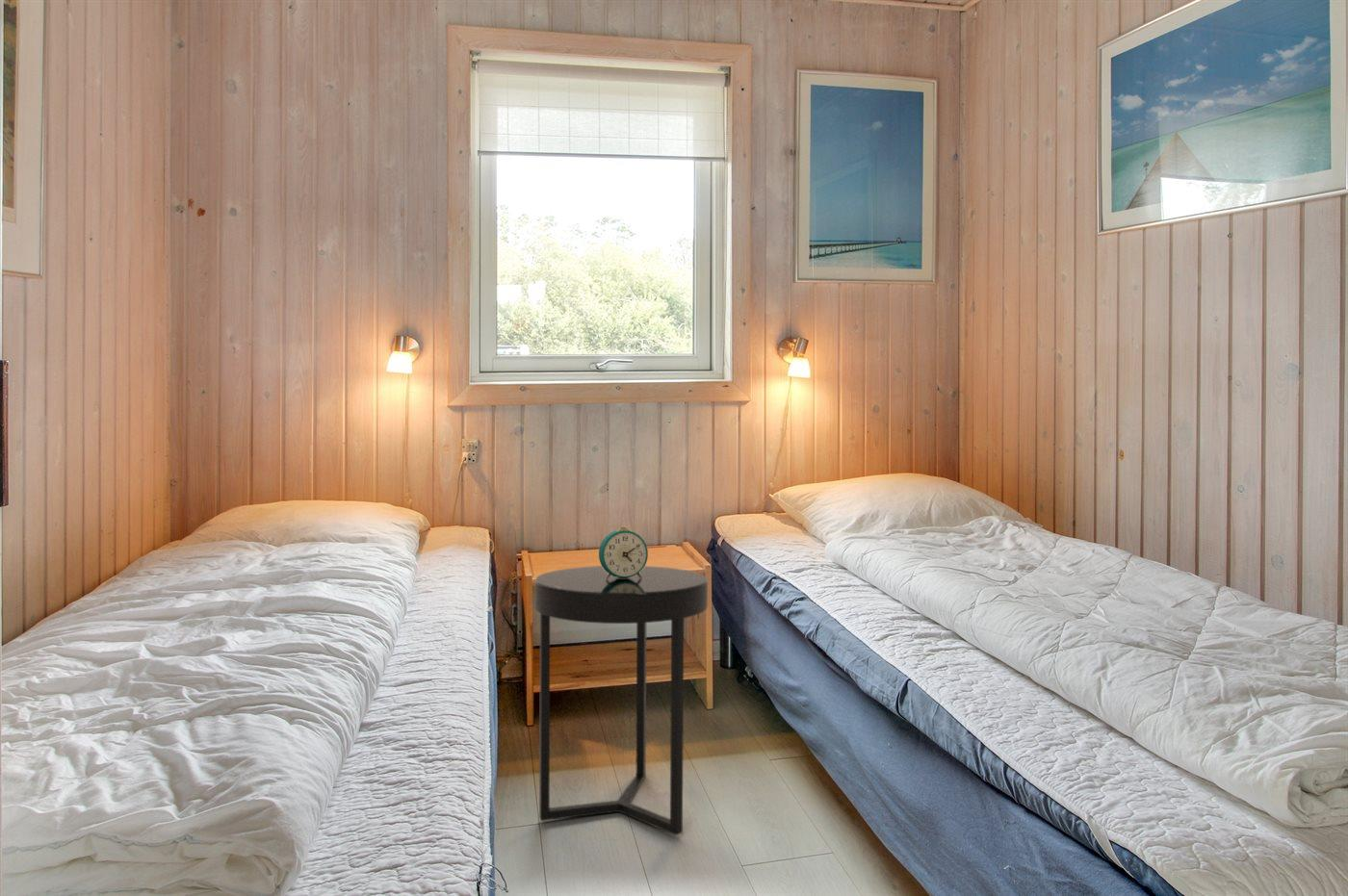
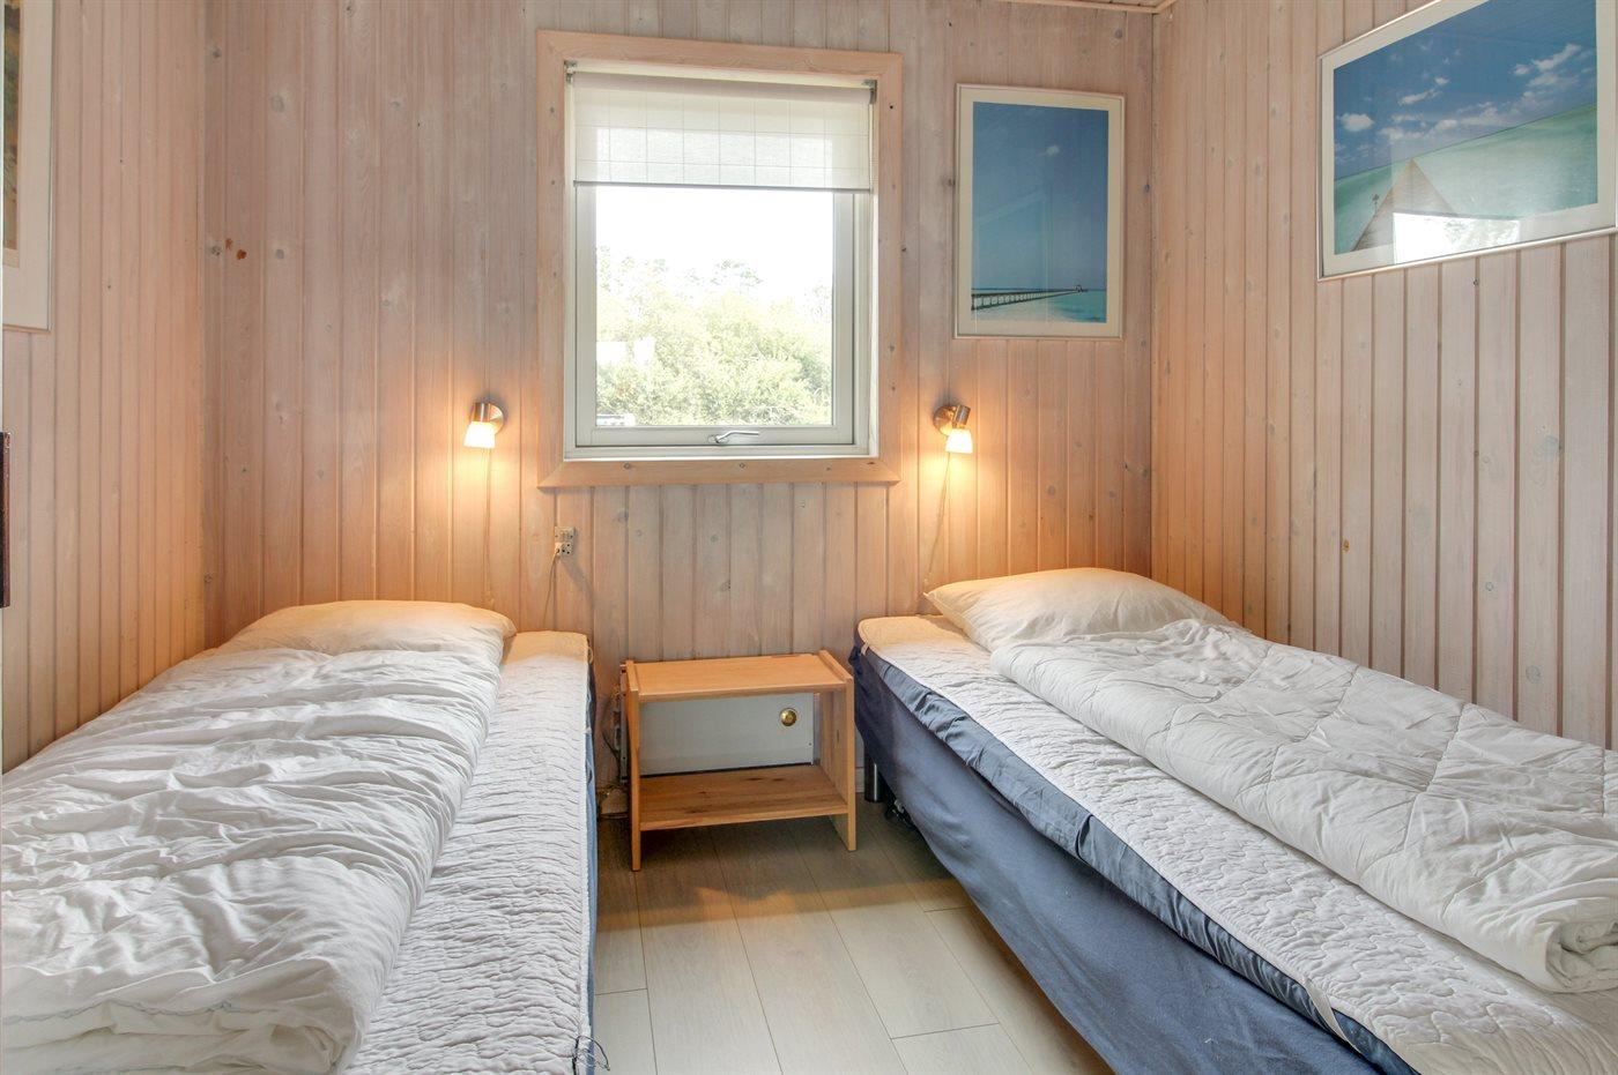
- side table [534,565,709,836]
- alarm clock [598,526,649,579]
